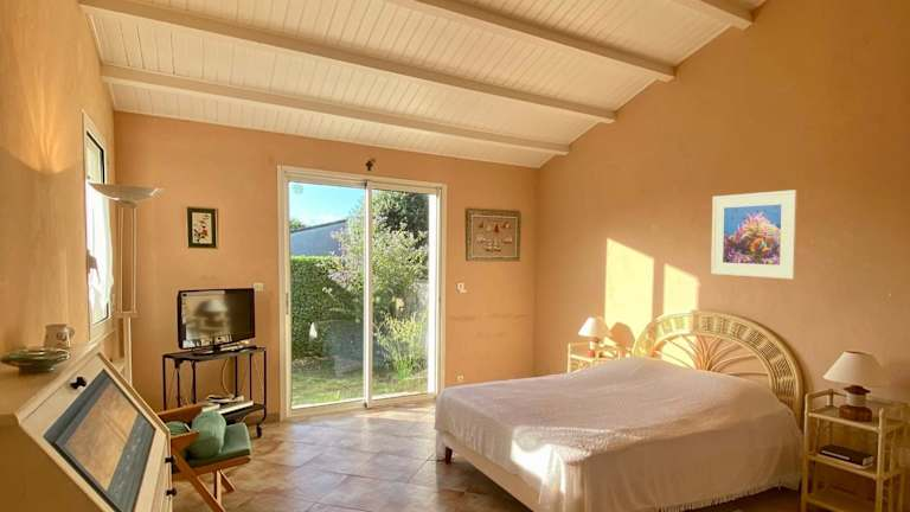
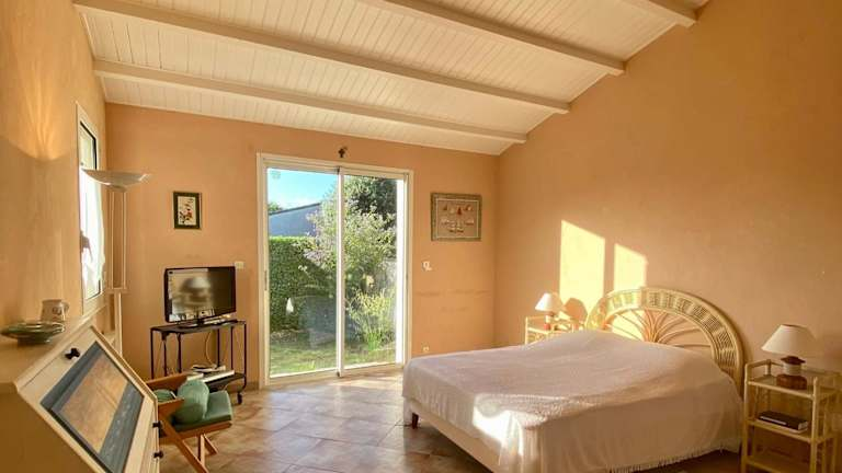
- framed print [710,188,799,280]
